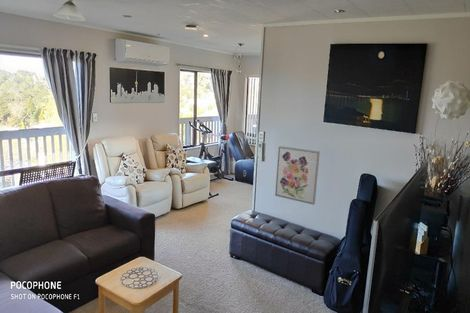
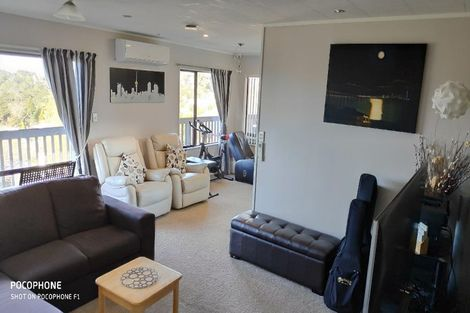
- wall art [274,145,321,206]
